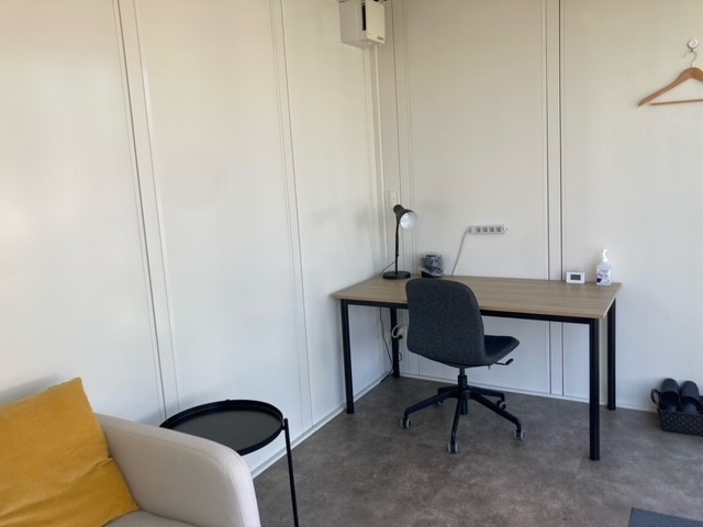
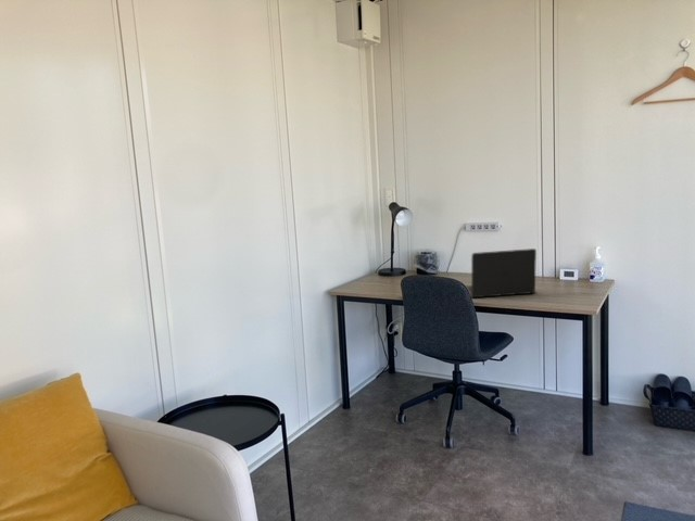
+ laptop [465,247,538,298]
